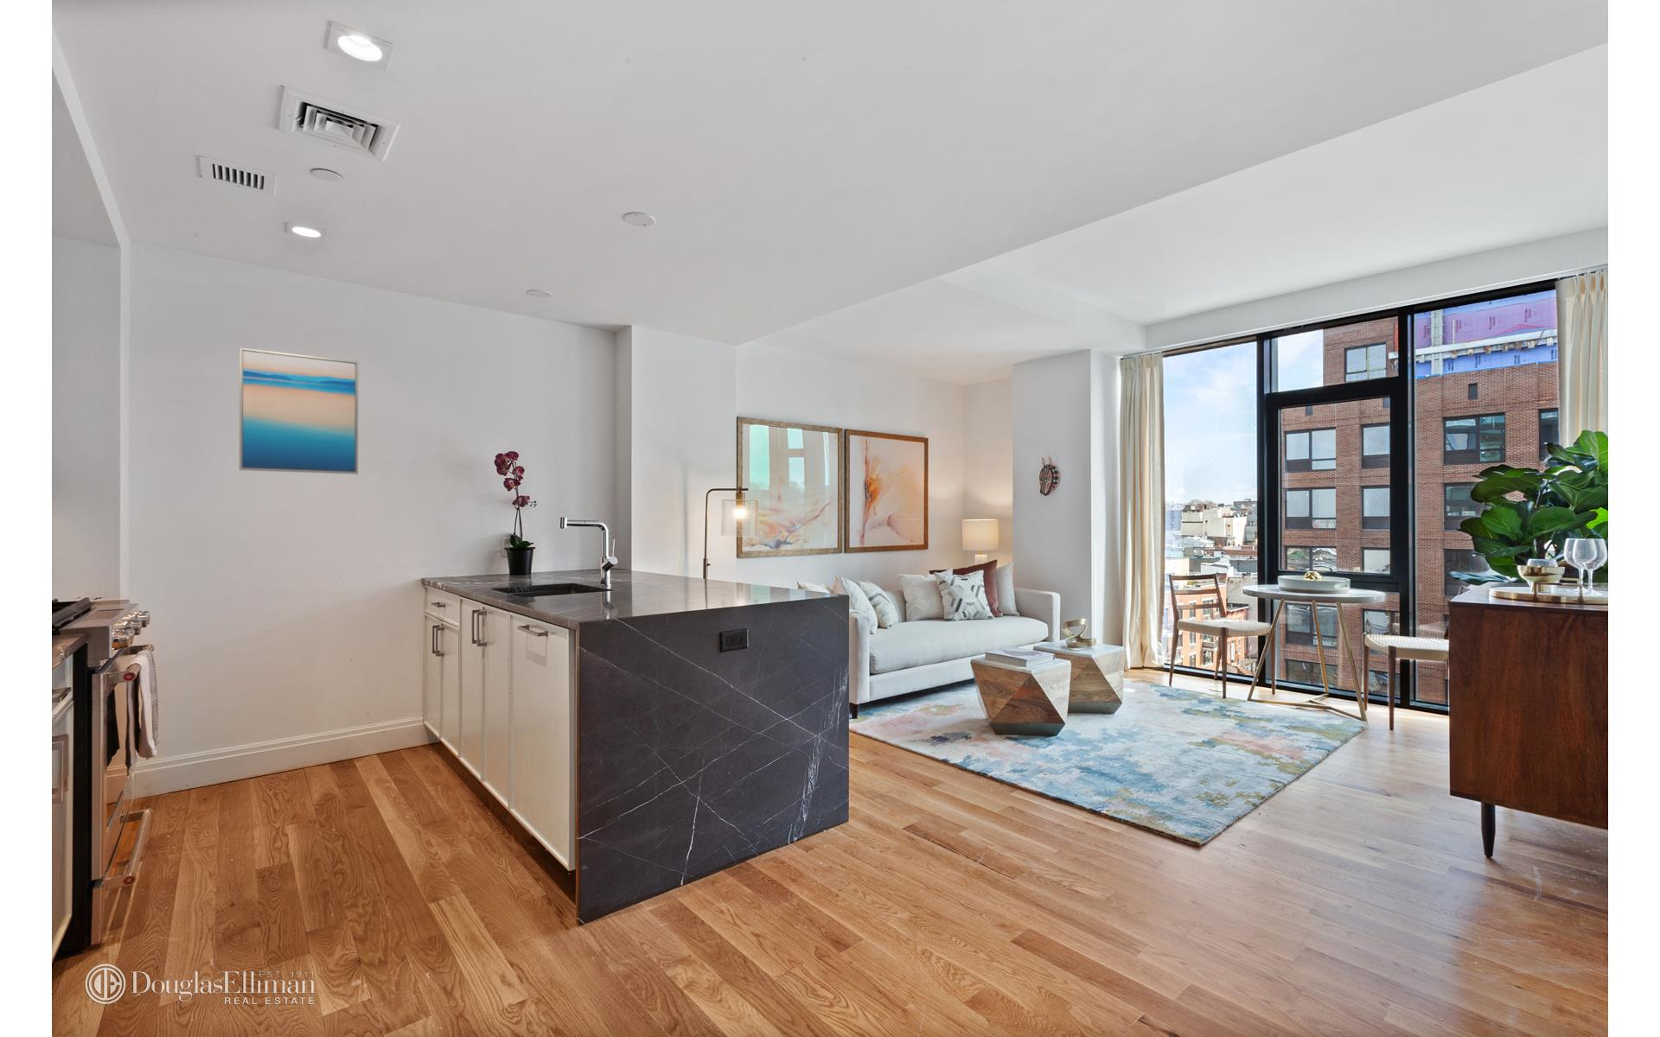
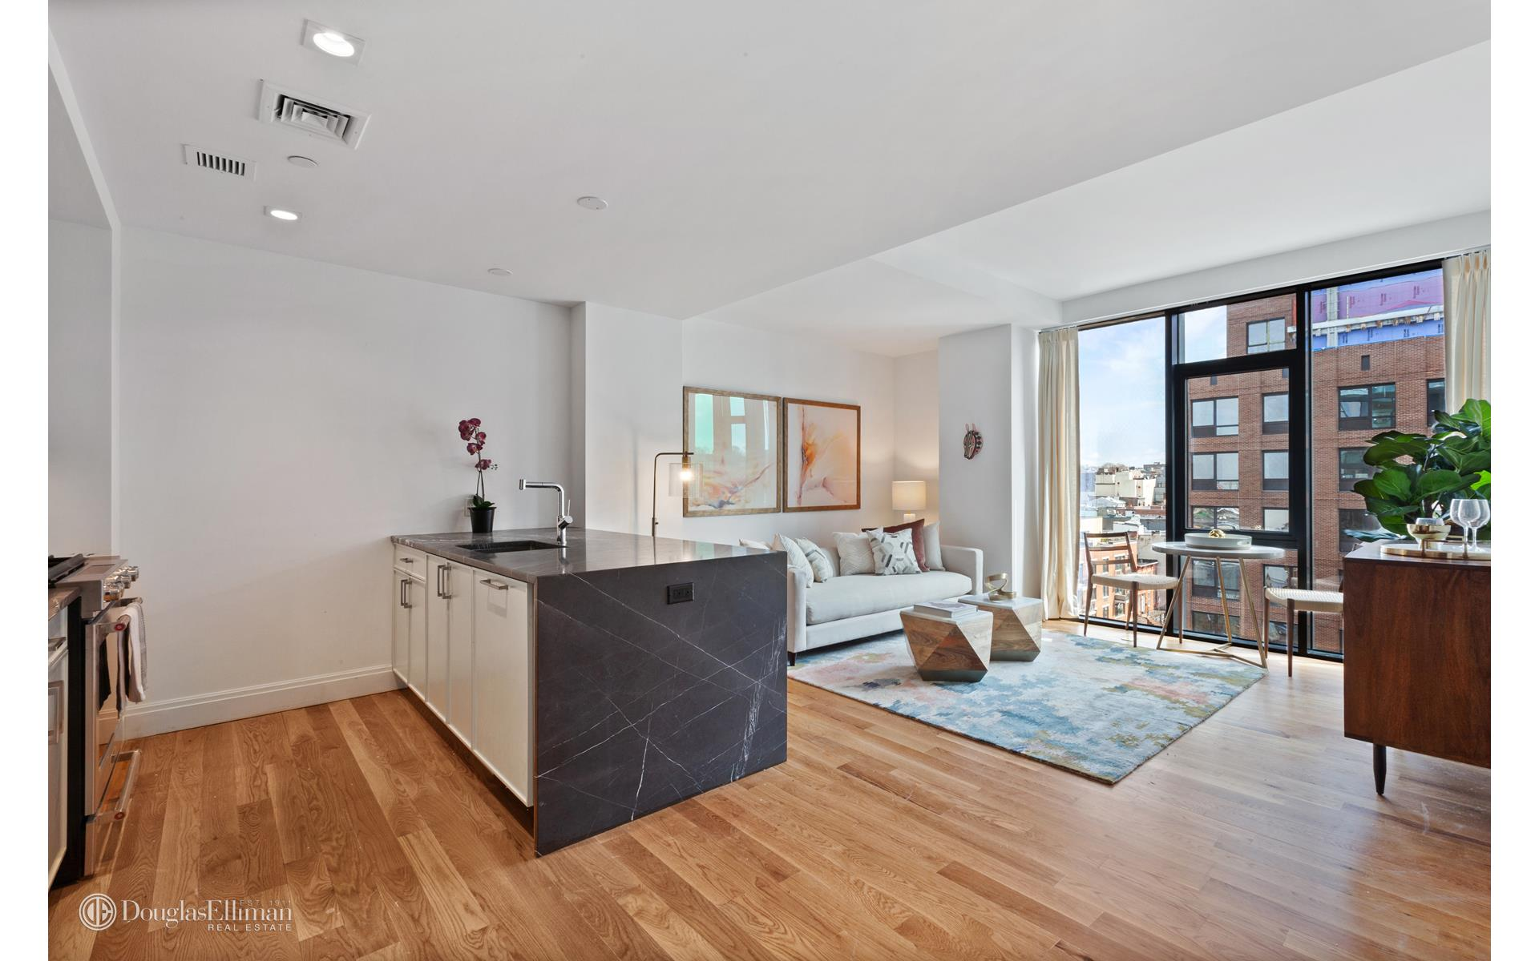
- wall art [239,346,359,475]
